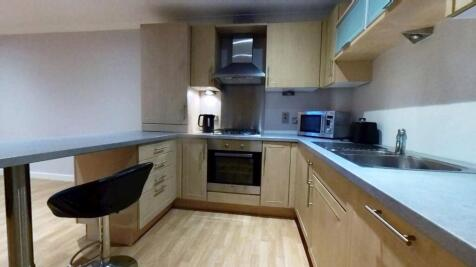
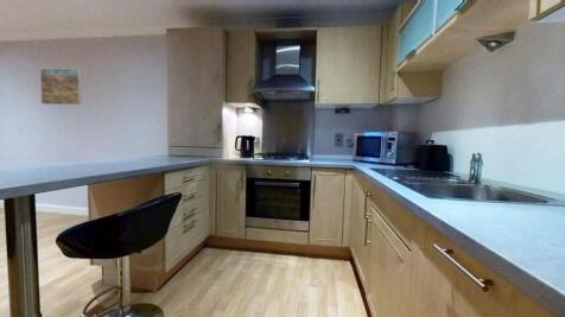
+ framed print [39,68,83,106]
